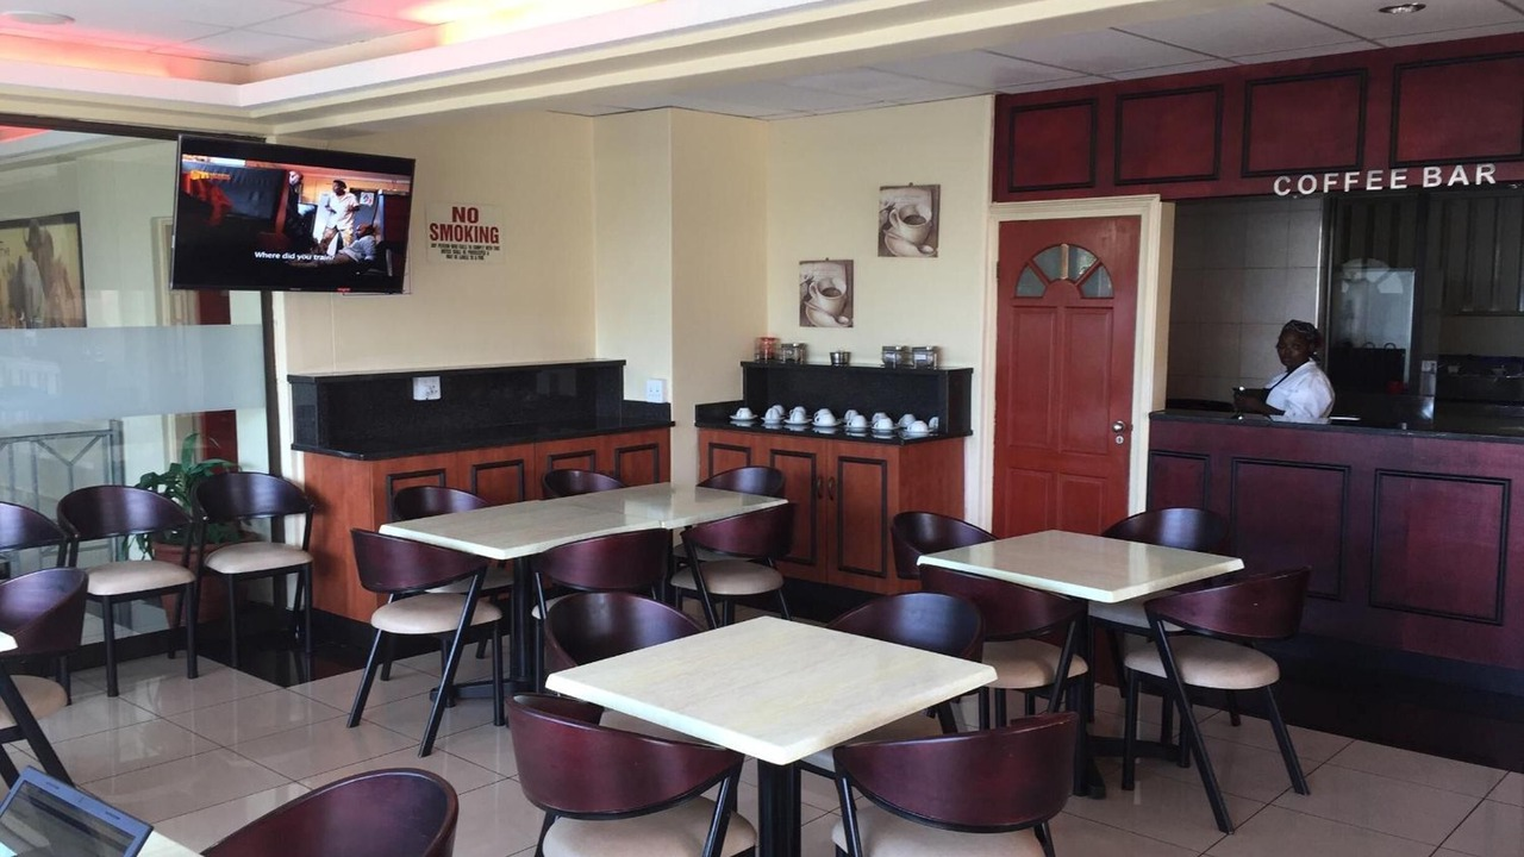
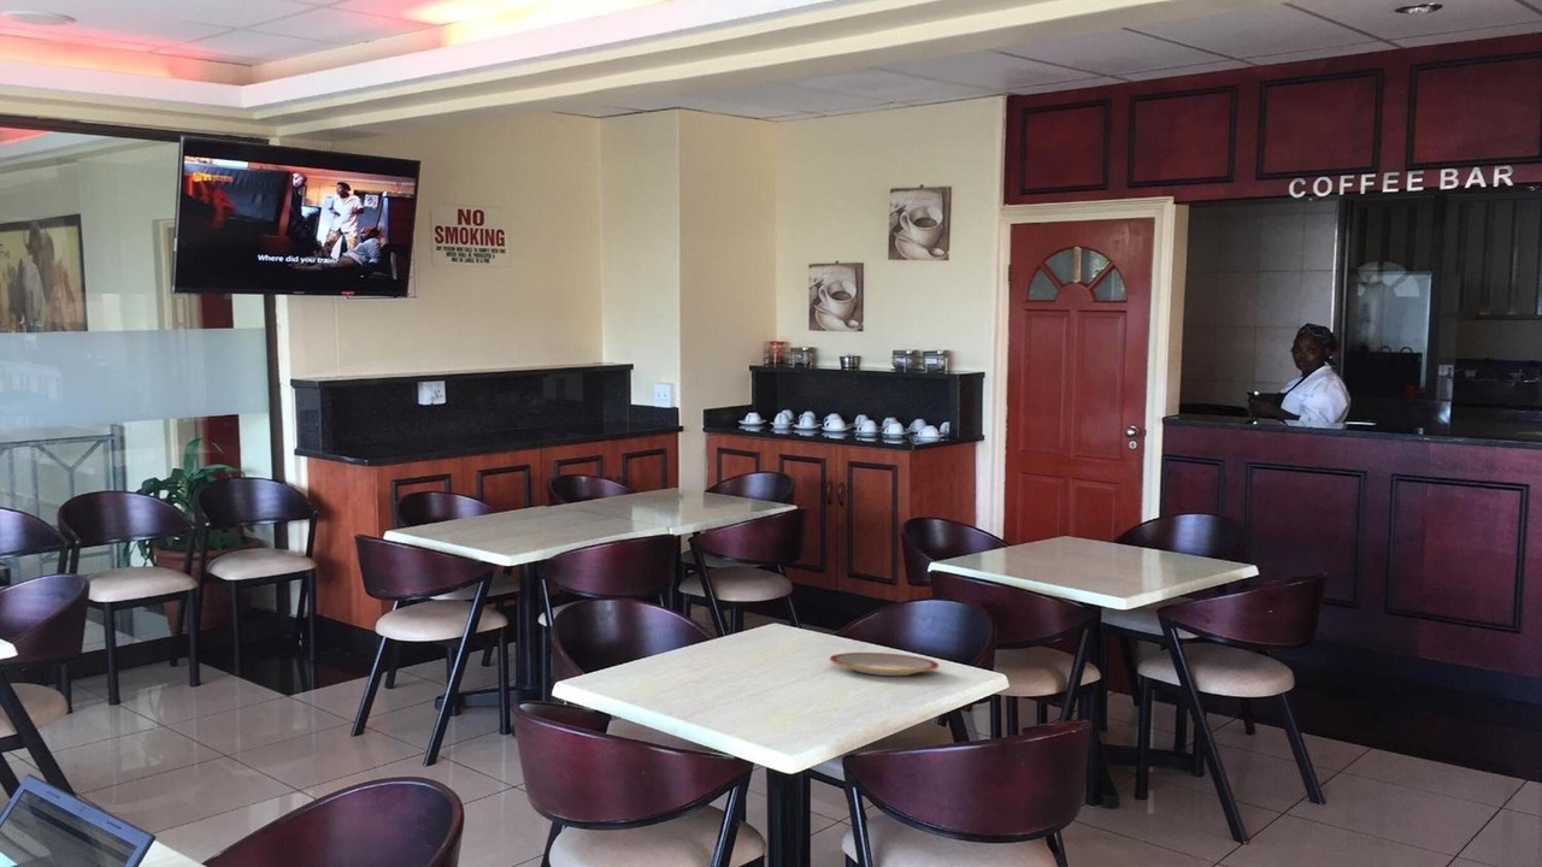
+ plate [829,651,940,677]
